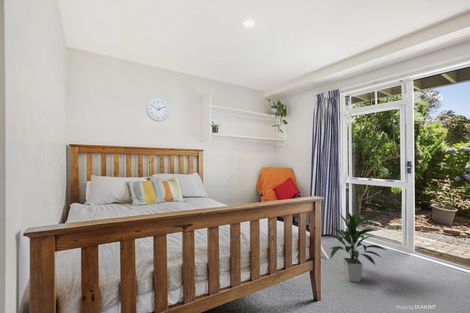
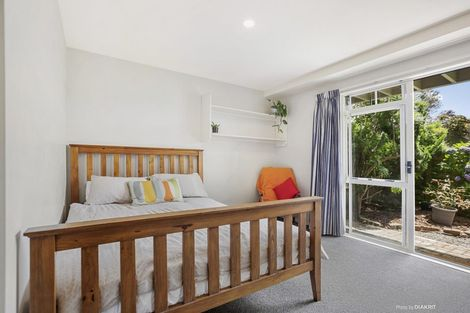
- indoor plant [328,211,389,283]
- wall clock [145,98,170,122]
